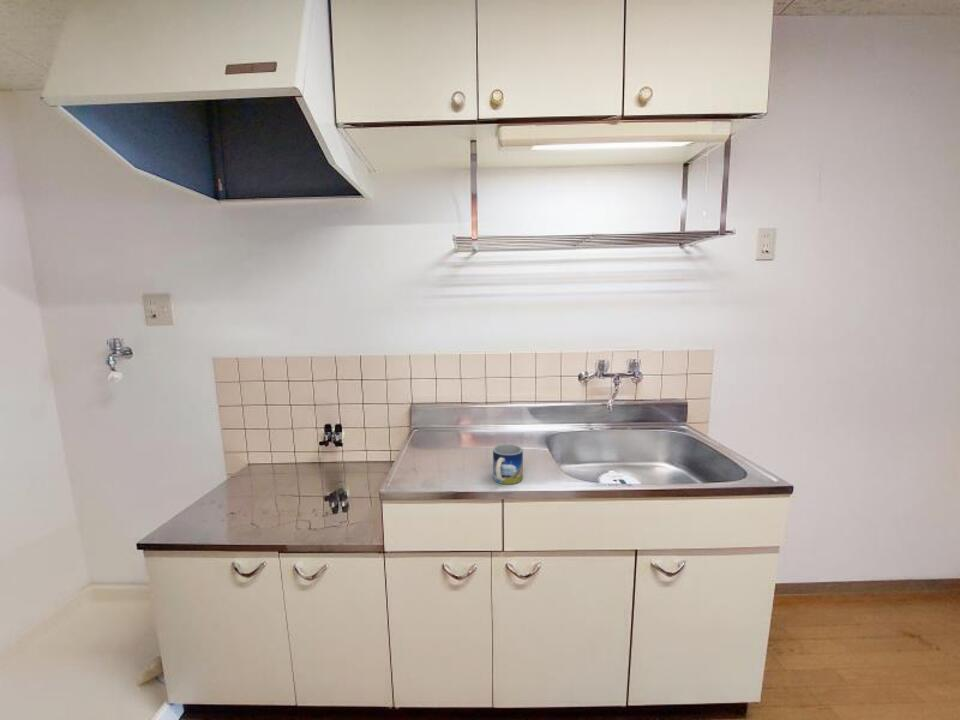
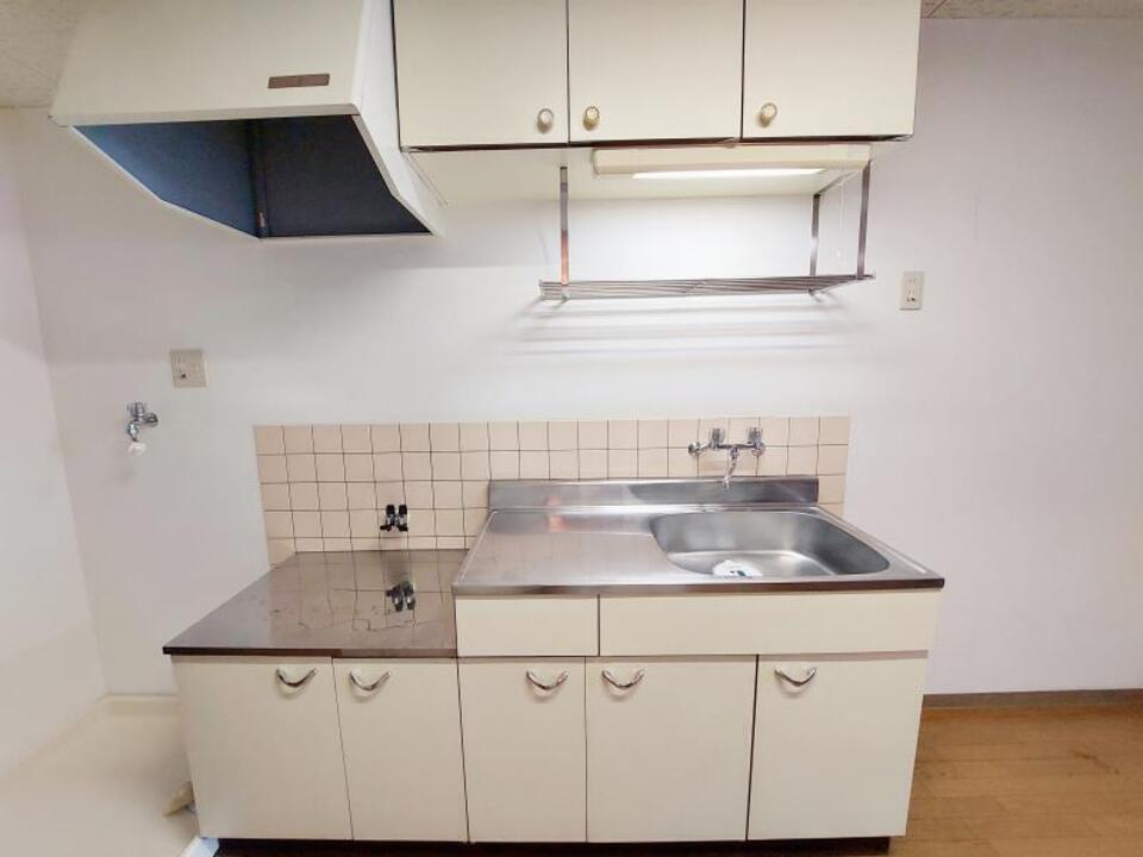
- mug [492,443,524,485]
